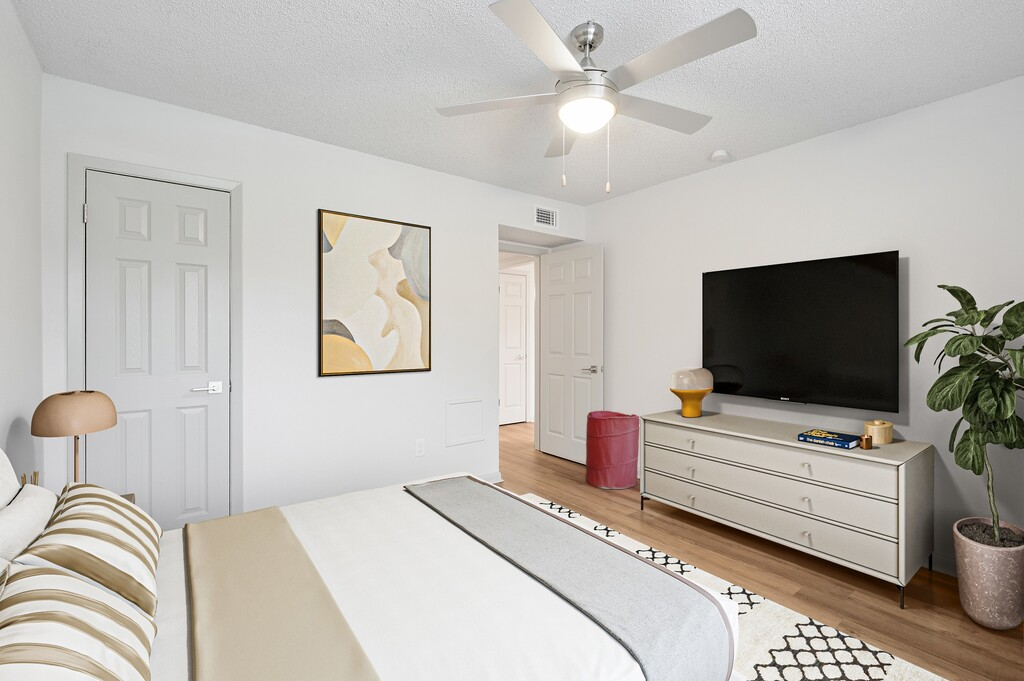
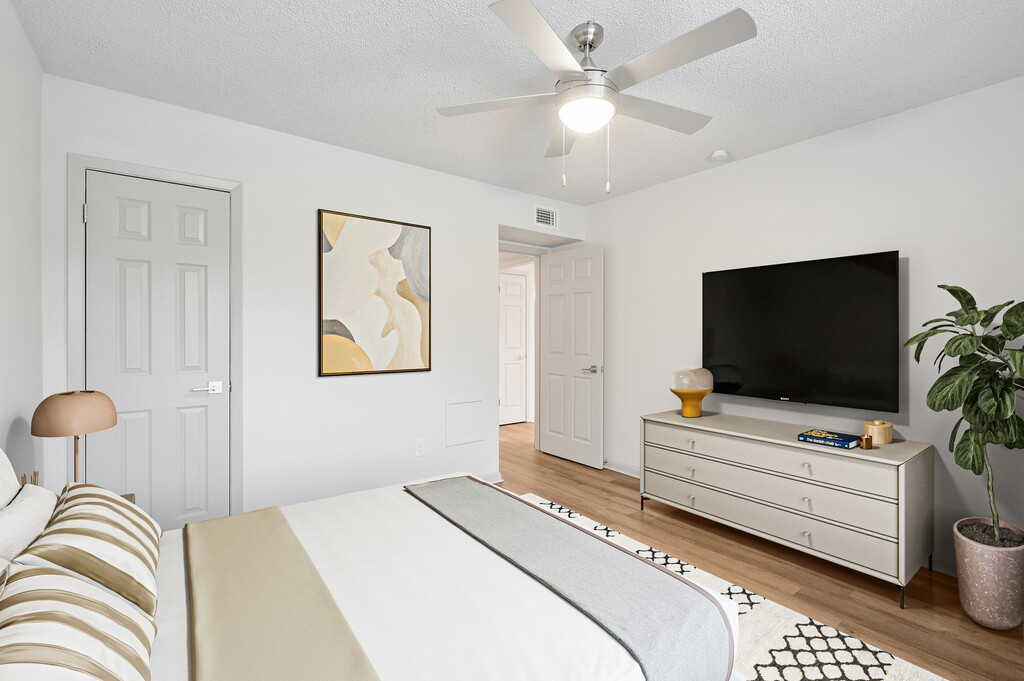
- laundry hamper [585,410,640,490]
